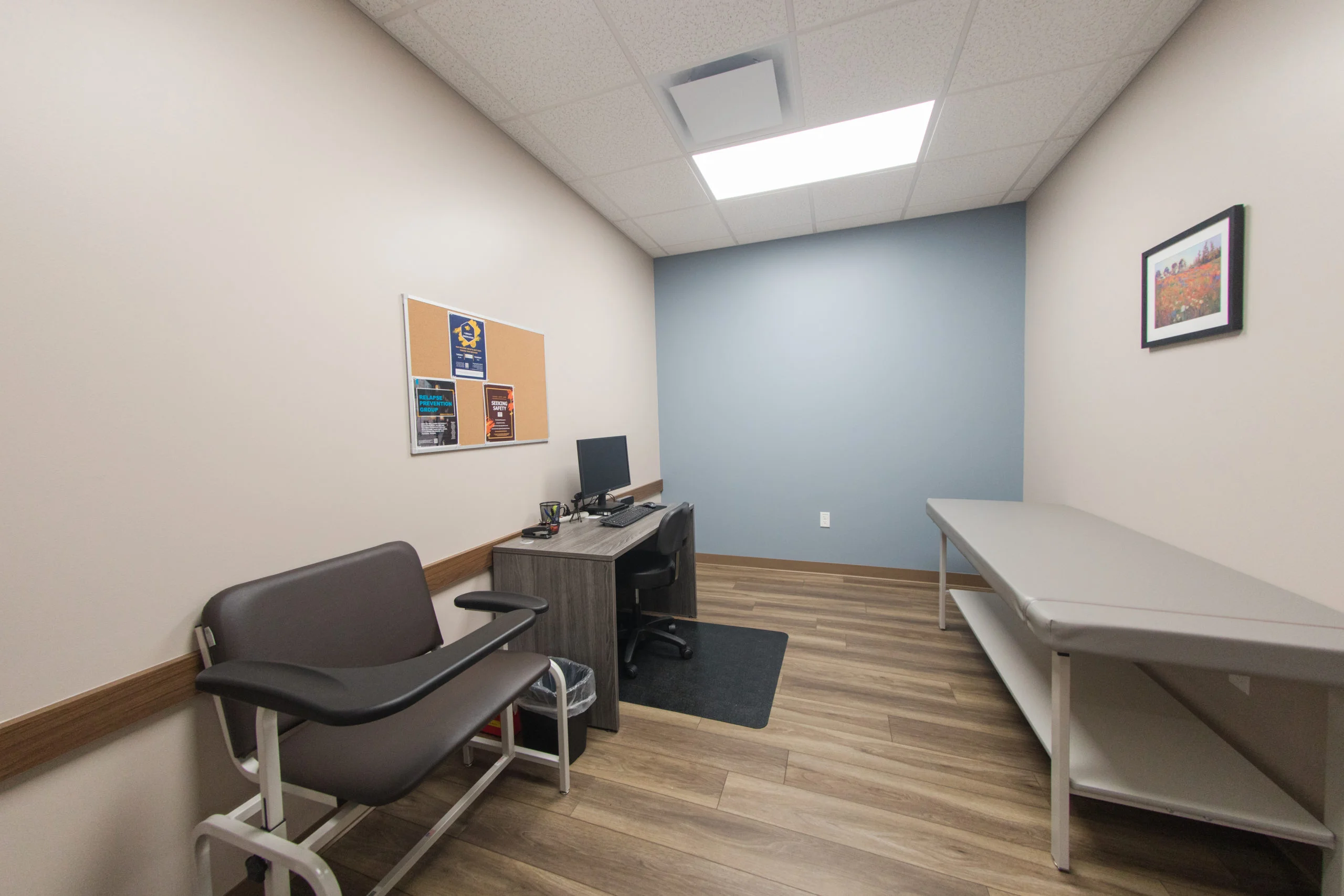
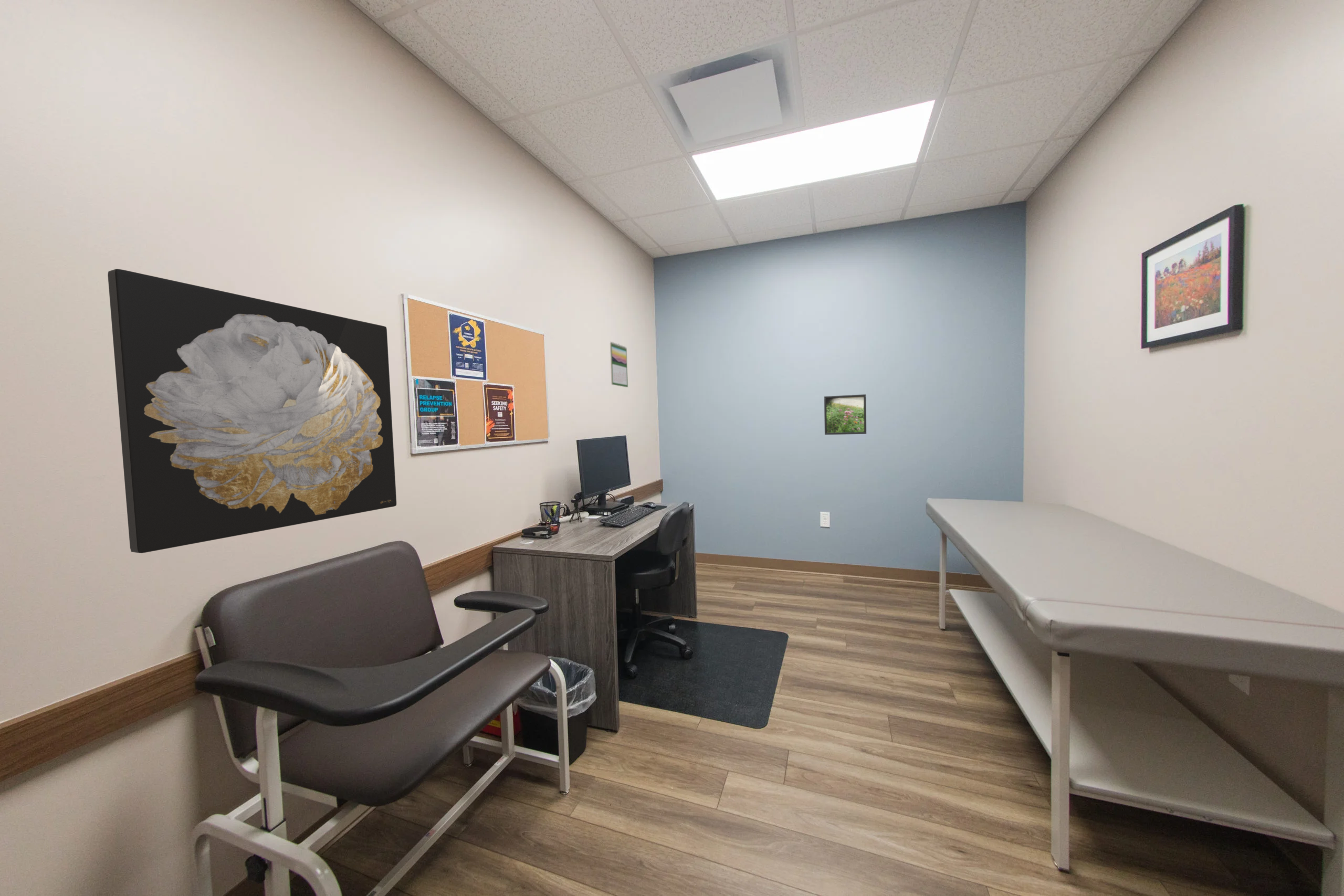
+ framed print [824,394,867,435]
+ wall art [107,268,397,554]
+ calendar [610,341,628,388]
